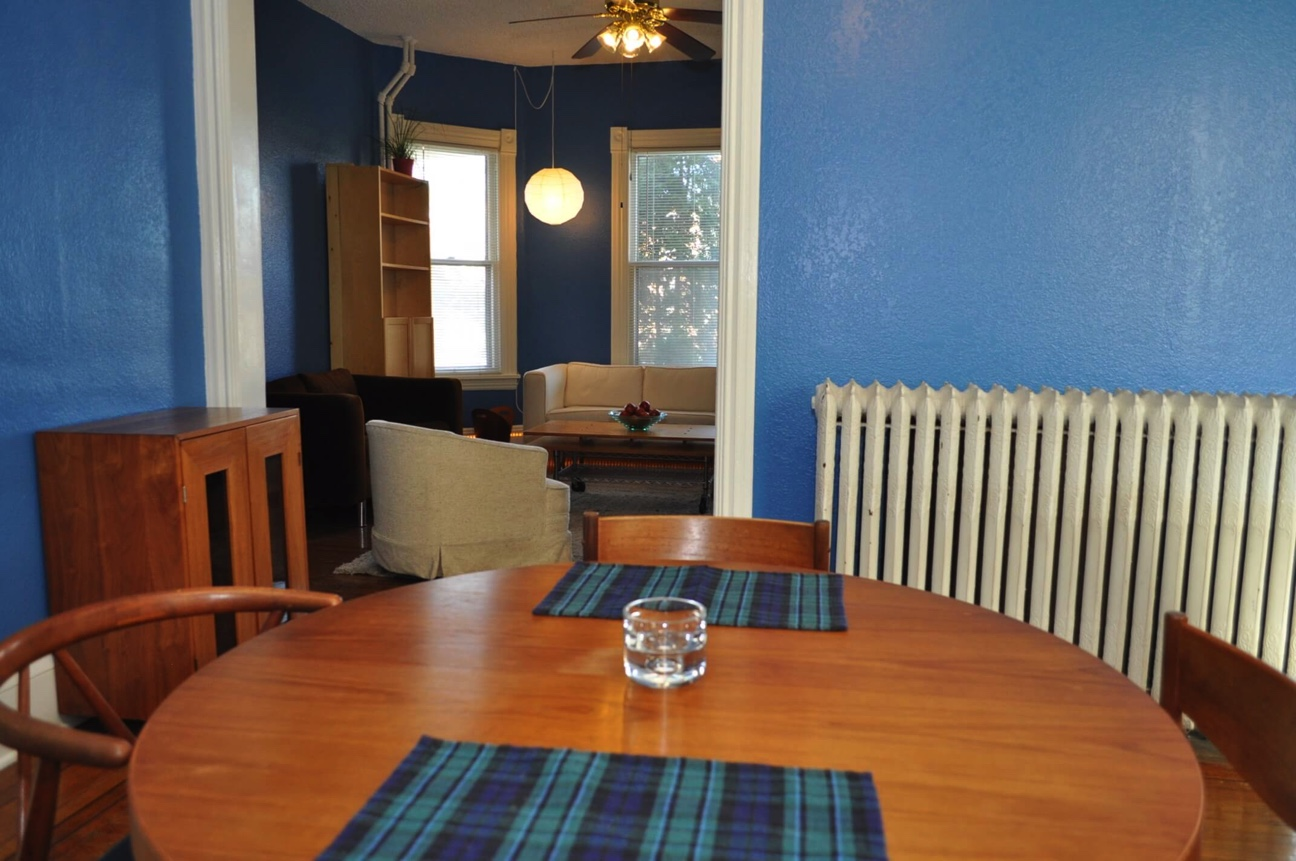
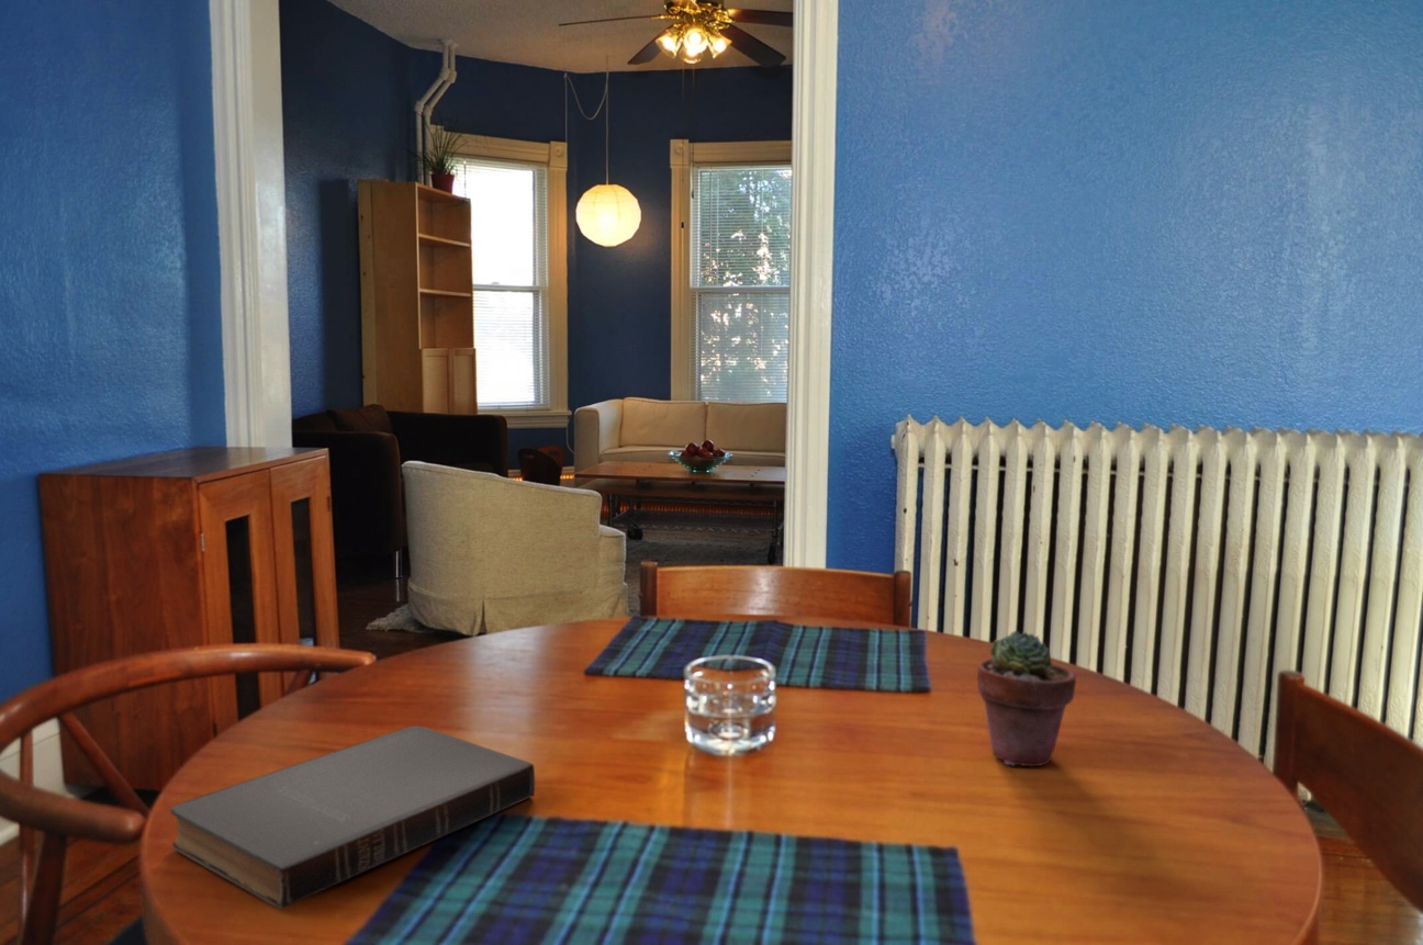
+ book [169,725,536,910]
+ potted succulent [976,630,1077,767]
